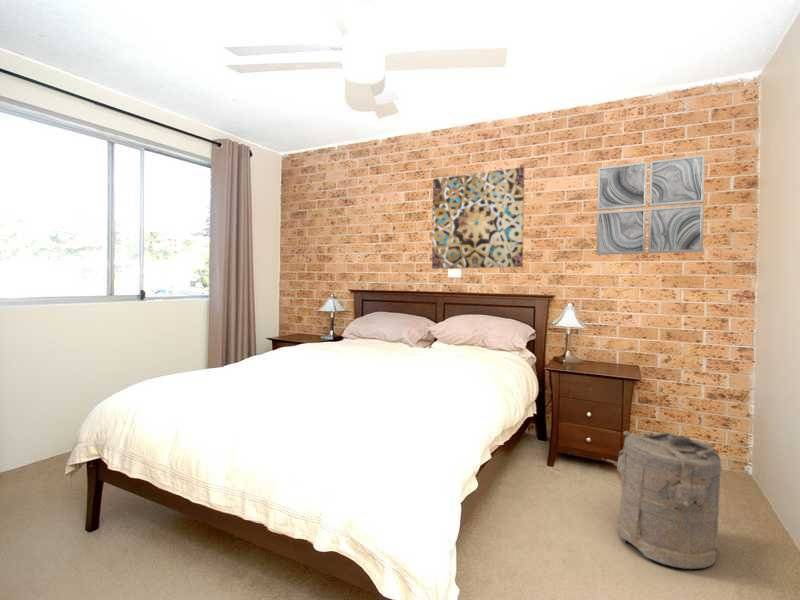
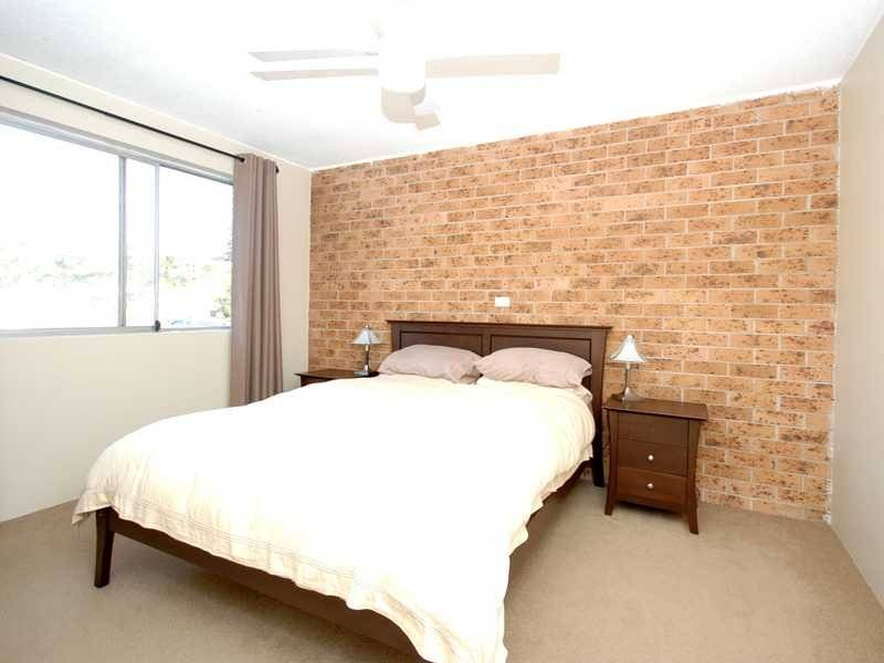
- wall art [595,154,706,256]
- laundry hamper [600,430,723,570]
- wall art [431,166,525,270]
